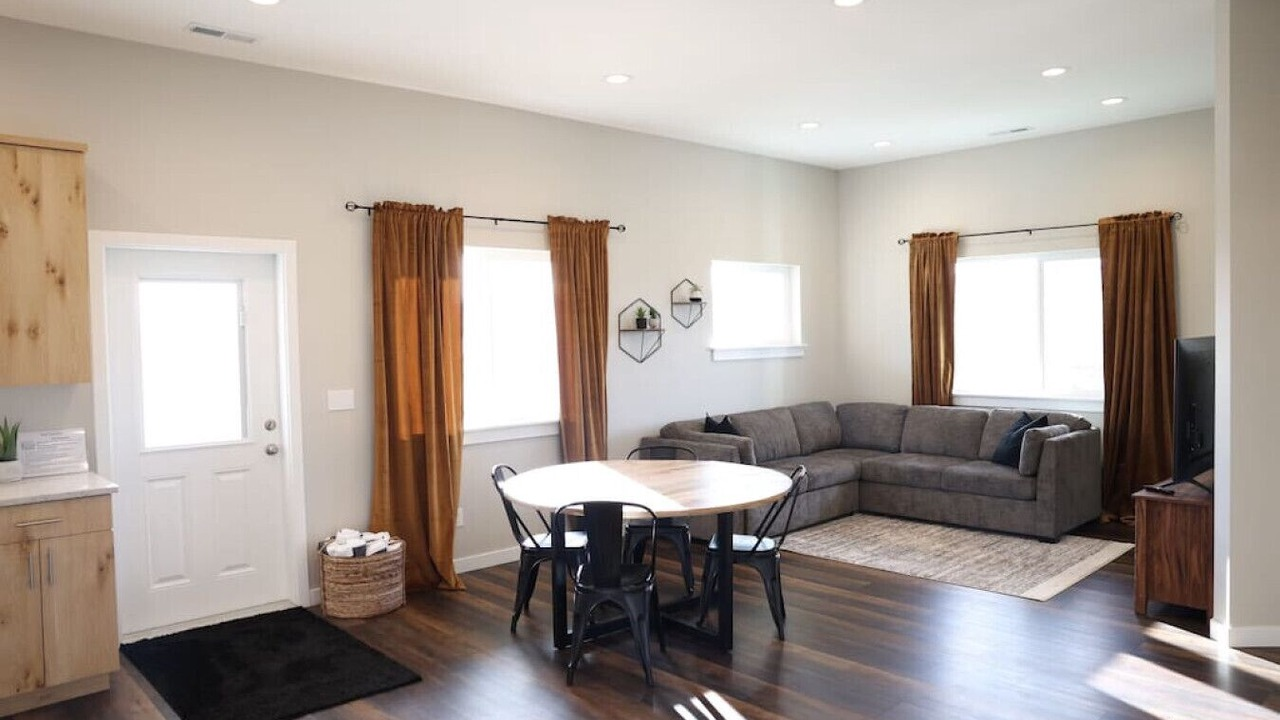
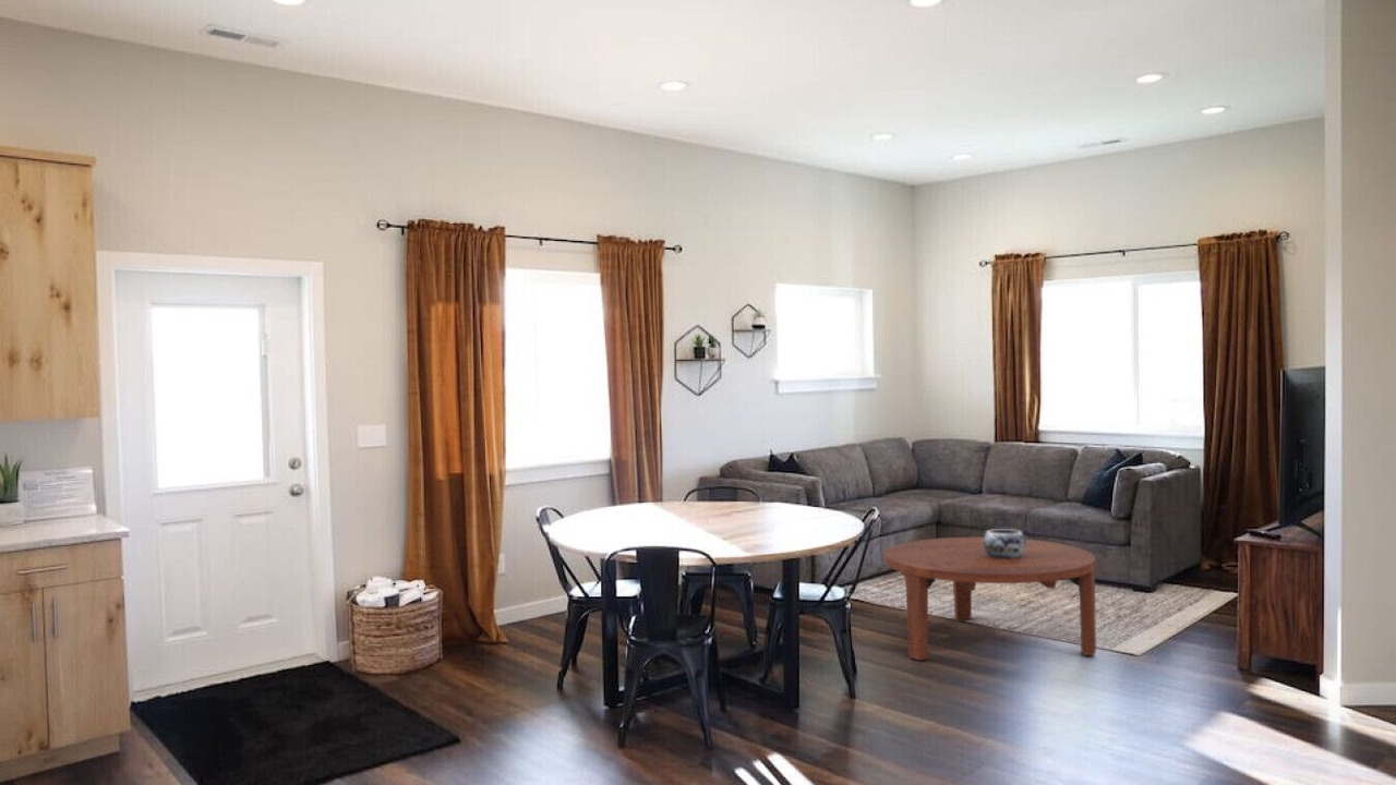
+ coffee table [882,536,1097,662]
+ decorative bowl [983,528,1026,558]
